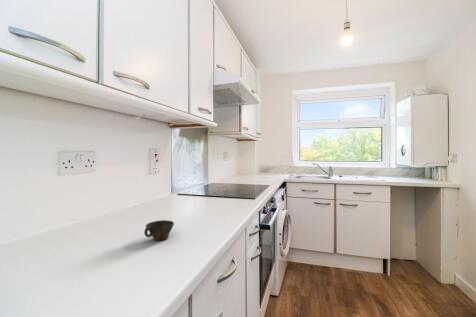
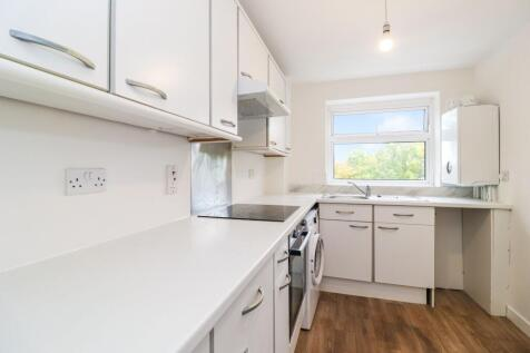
- cup [143,219,175,242]
